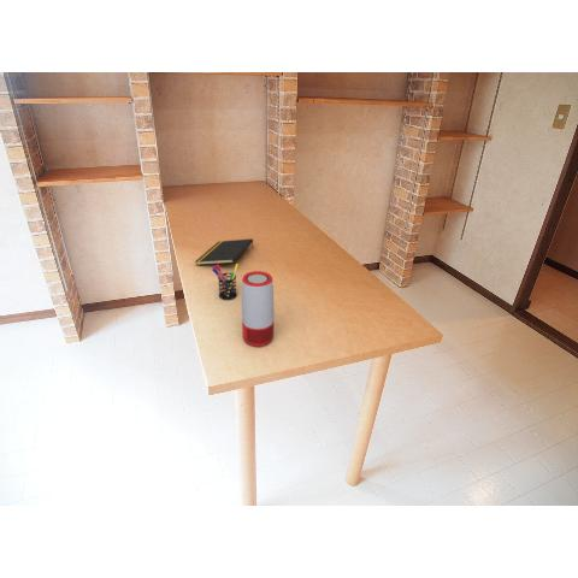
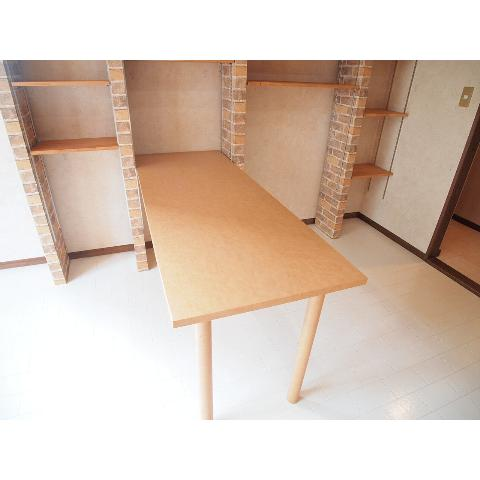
- pen holder [211,263,240,301]
- speaker [241,270,275,348]
- notepad [194,237,254,266]
